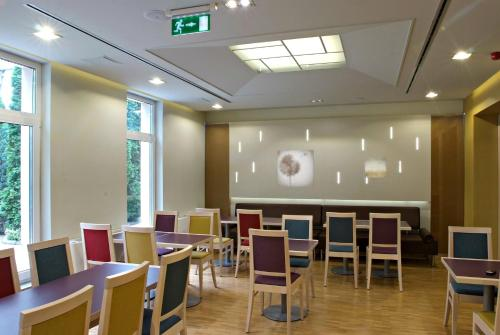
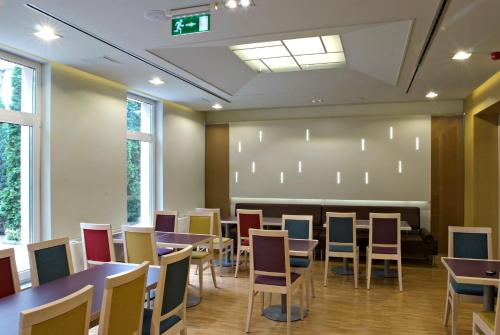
- wall art [277,149,315,187]
- wall art [364,156,387,179]
